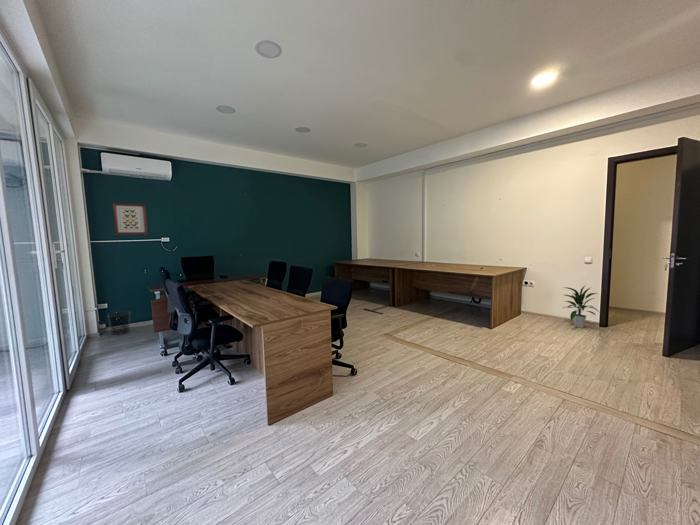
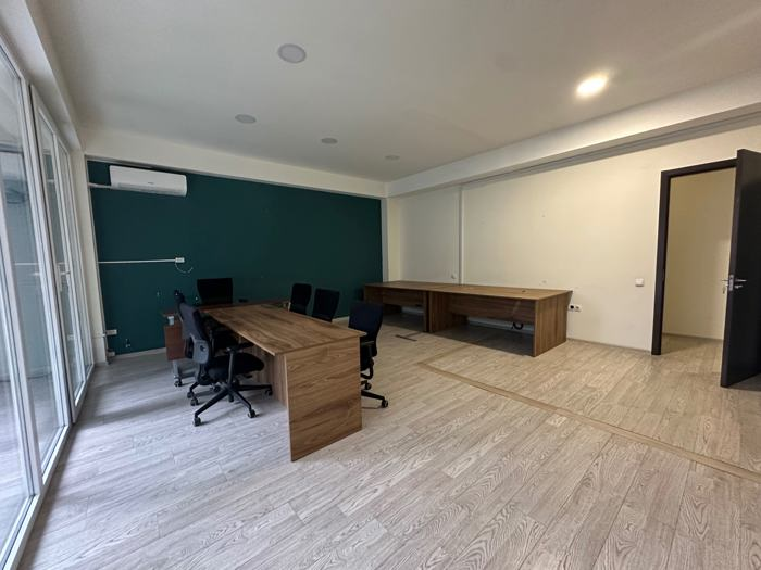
- indoor plant [562,285,600,329]
- wall art [112,202,148,235]
- waste bin [106,310,131,336]
